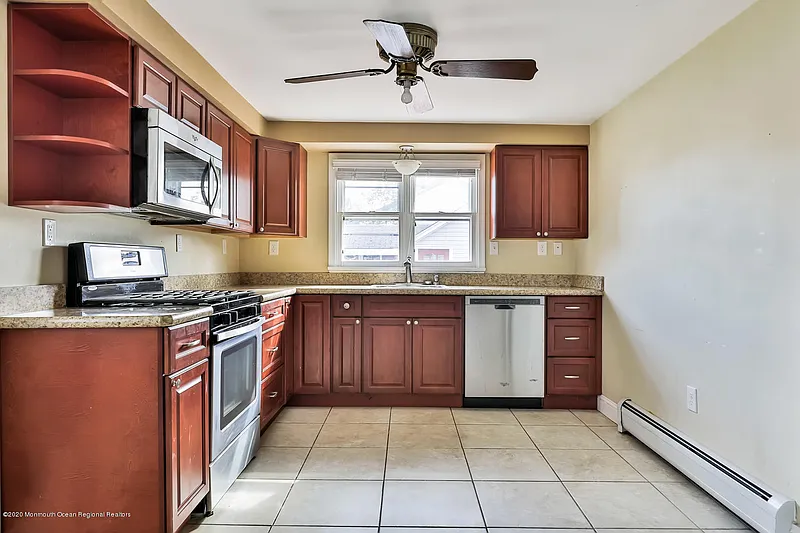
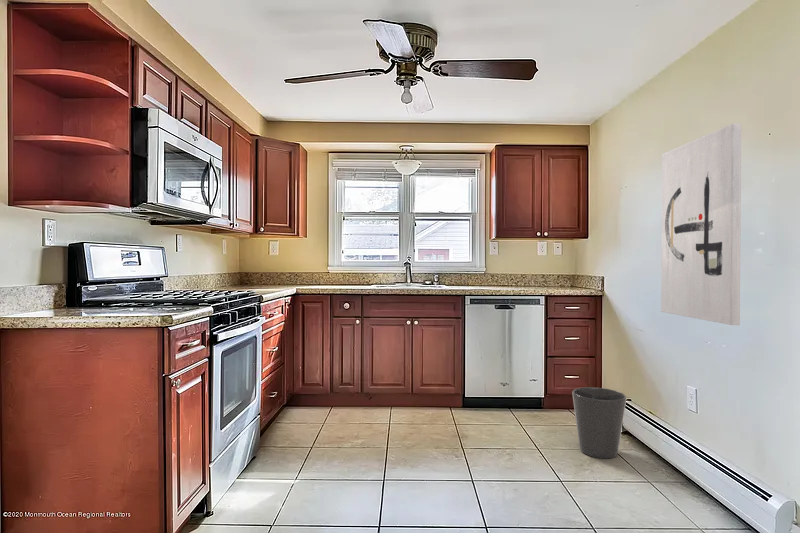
+ wall art [660,122,742,326]
+ trash can [571,386,627,460]
